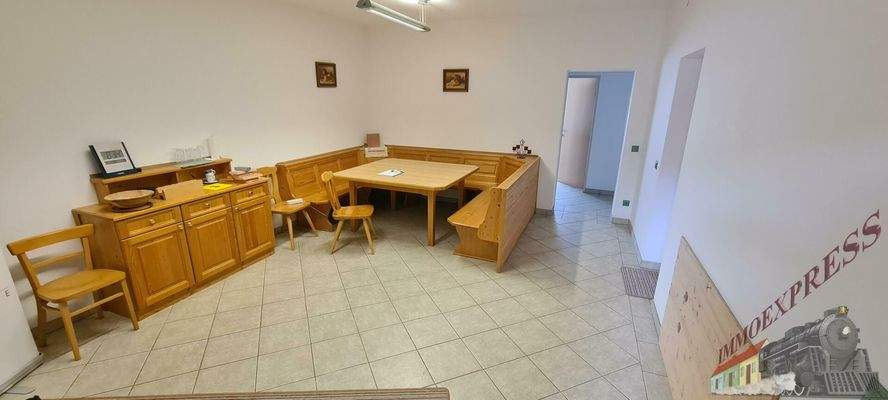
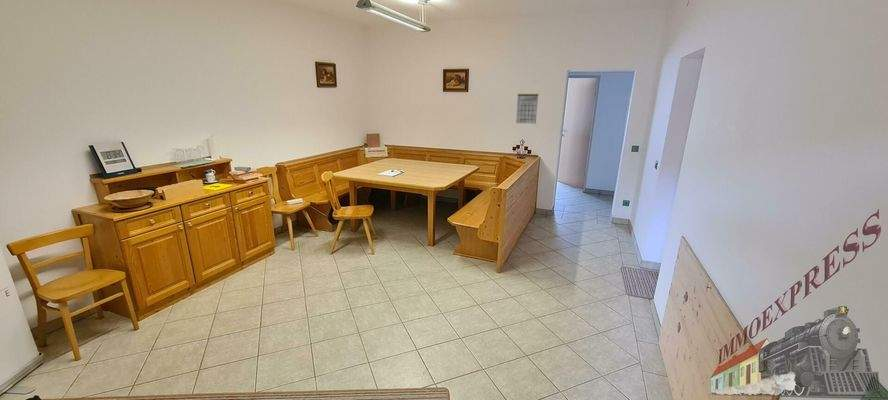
+ calendar [515,89,539,125]
